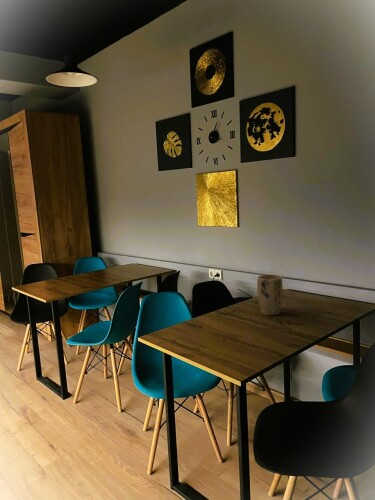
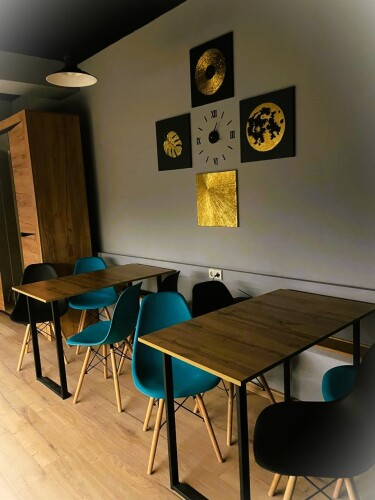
- plant pot [256,274,284,316]
